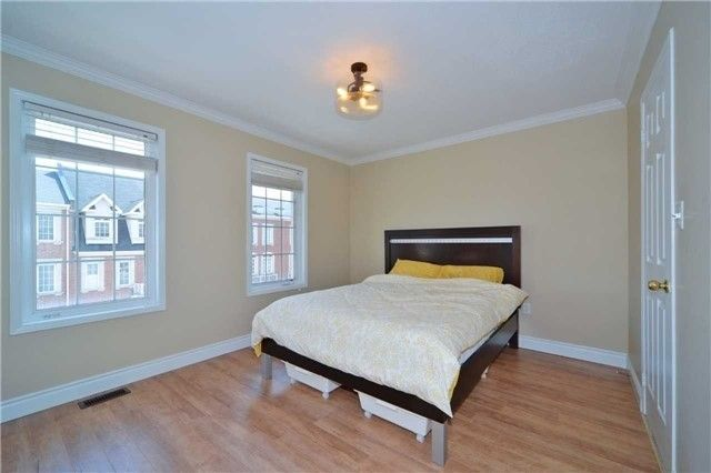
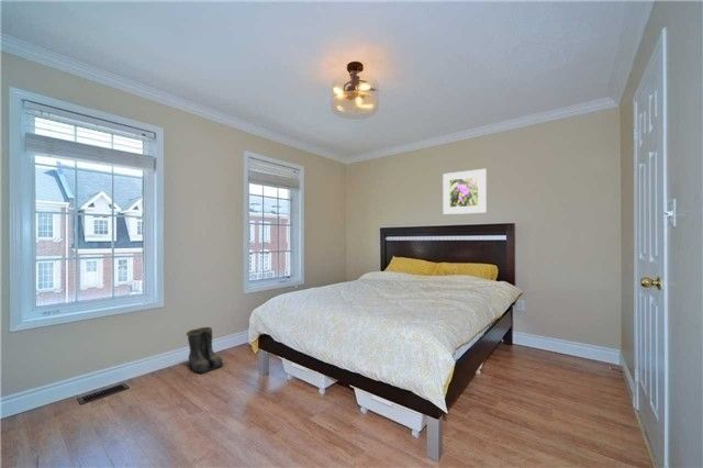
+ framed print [442,168,488,215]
+ boots [186,326,226,375]
